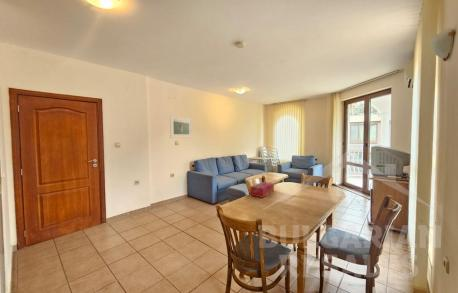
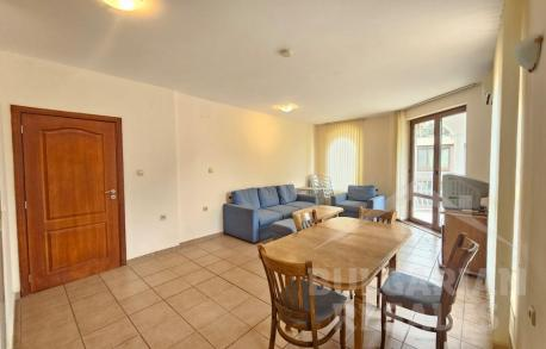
- tissue box [249,181,275,199]
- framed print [169,115,193,139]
